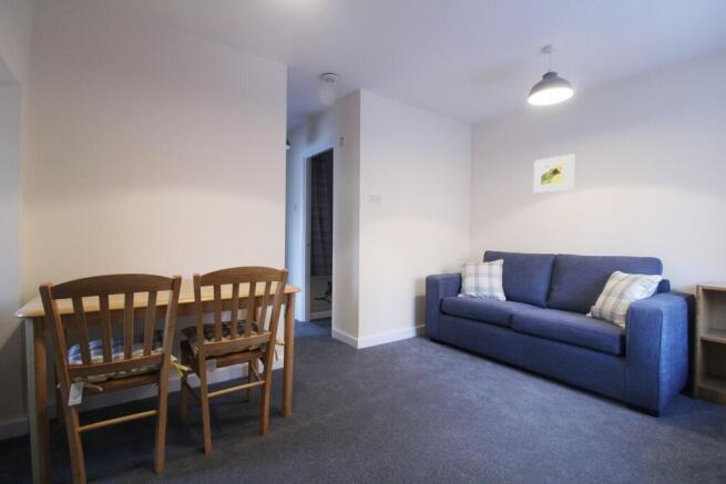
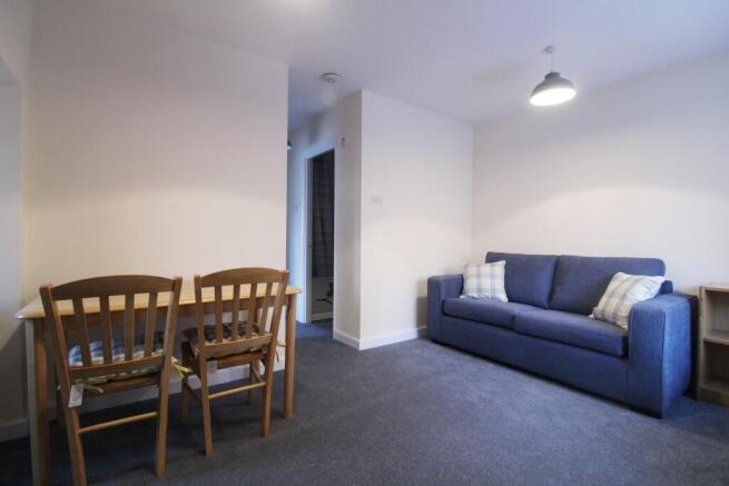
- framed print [533,153,575,194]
